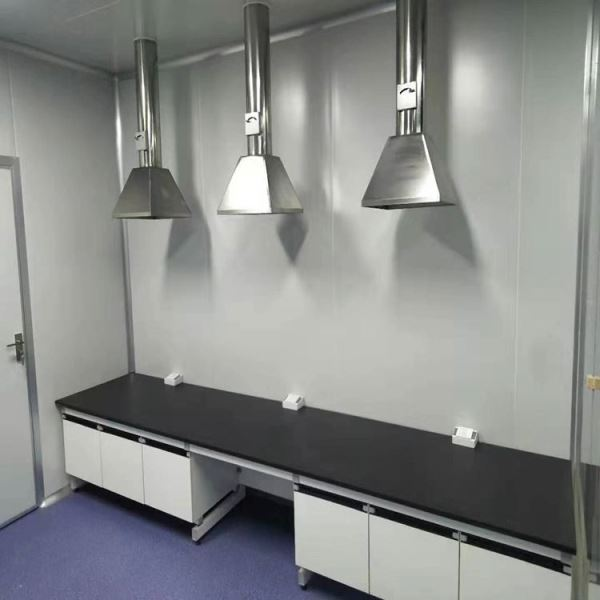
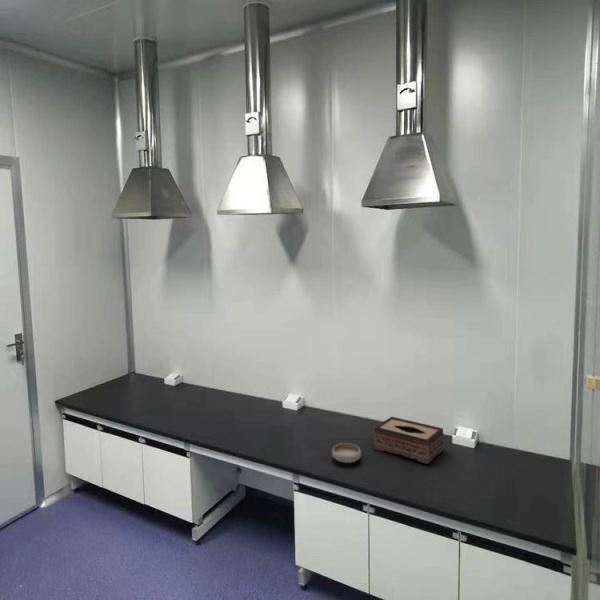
+ tissue box [373,416,445,465]
+ bowl [331,442,362,464]
